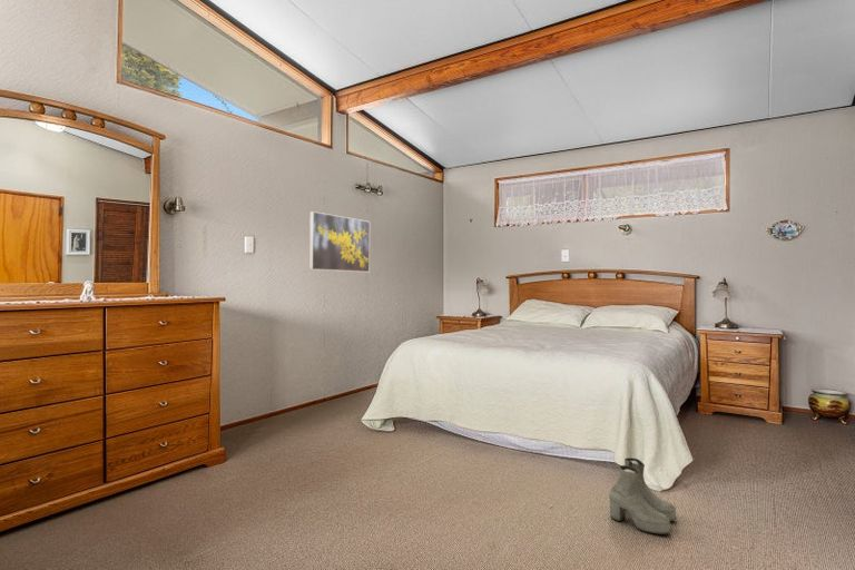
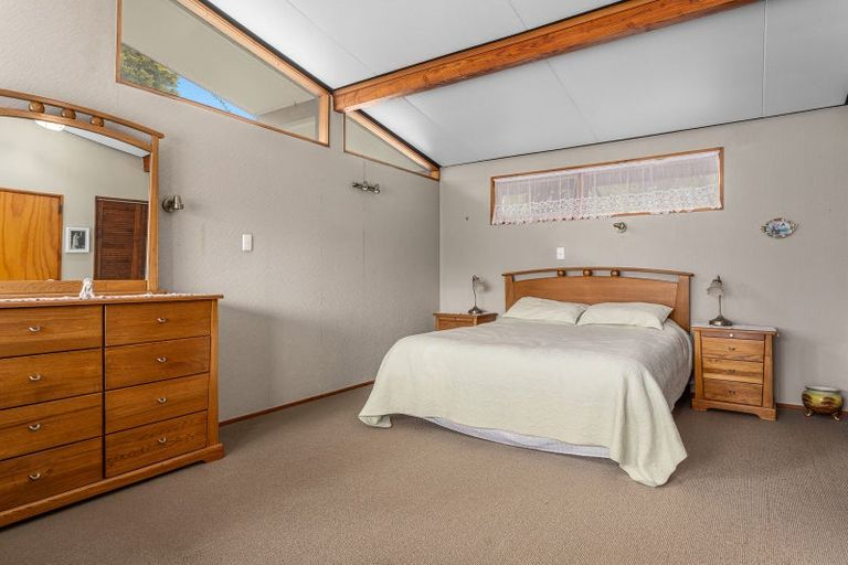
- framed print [308,210,371,273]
- boots [608,456,677,535]
